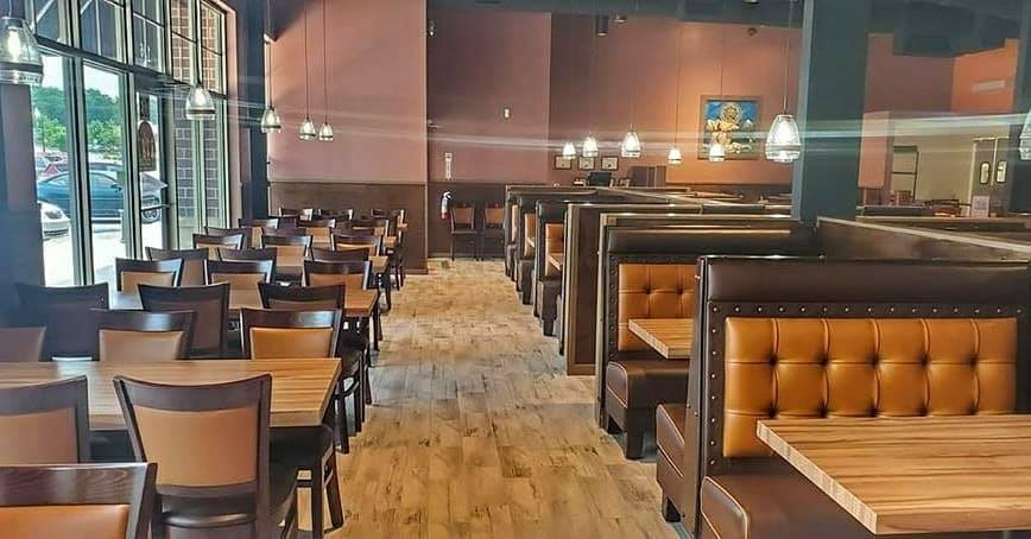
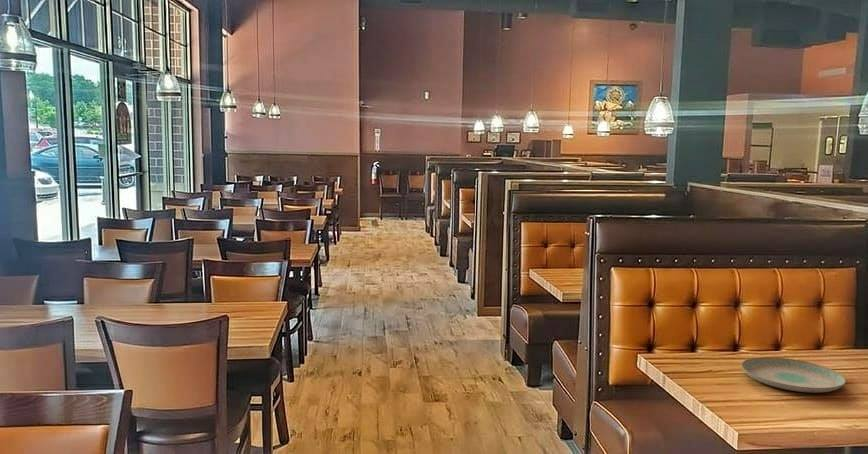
+ plate [740,356,847,394]
